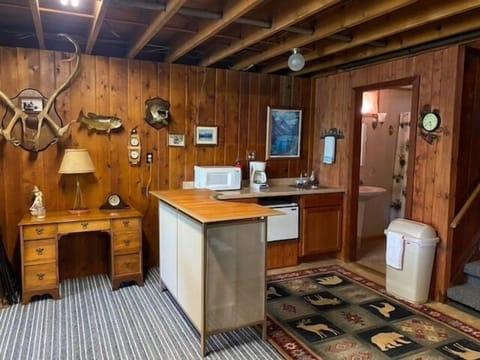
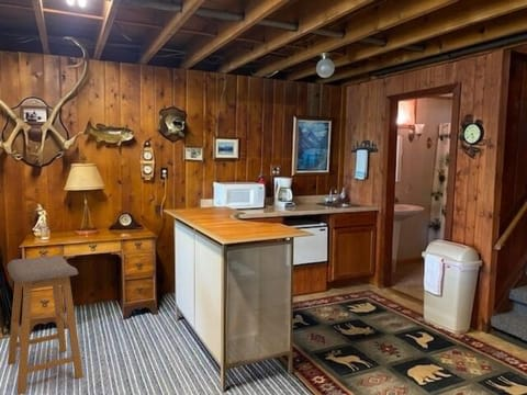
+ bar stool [5,255,85,395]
